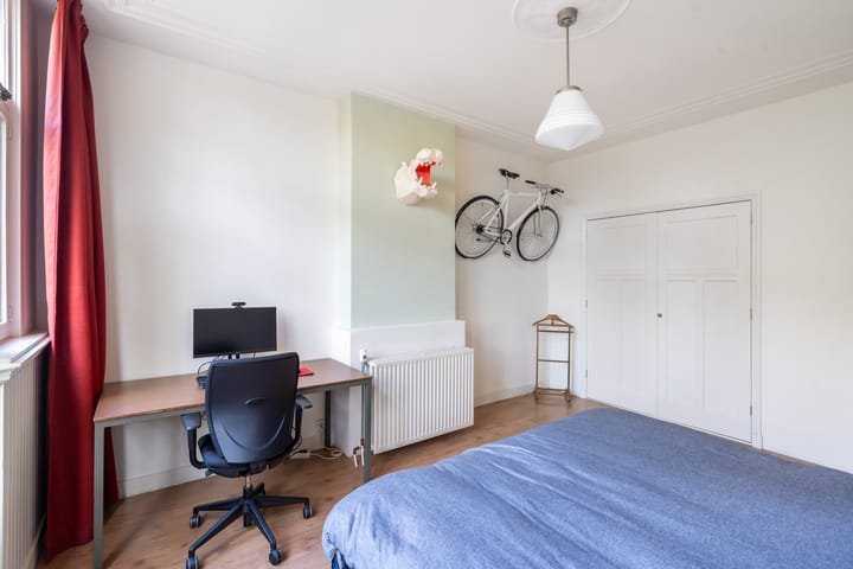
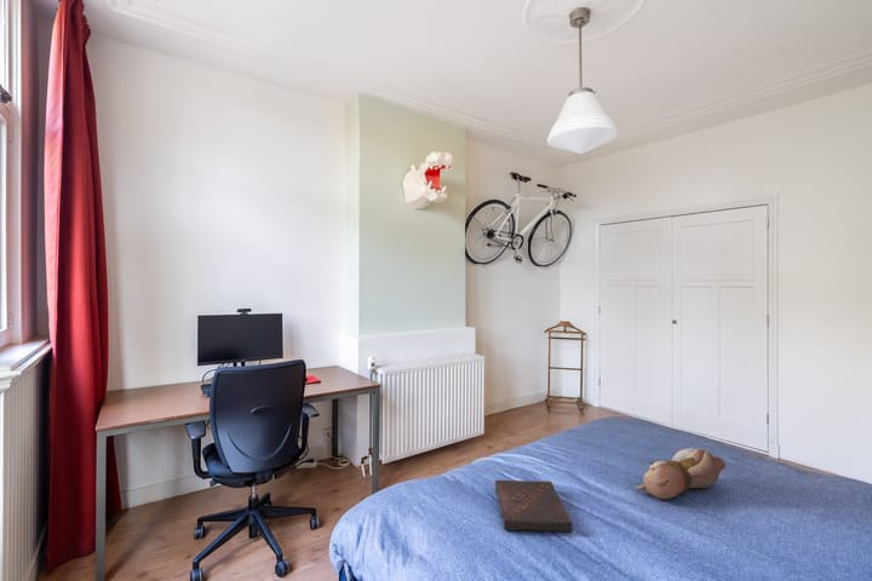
+ teddy bear [635,447,727,500]
+ book [494,479,574,534]
